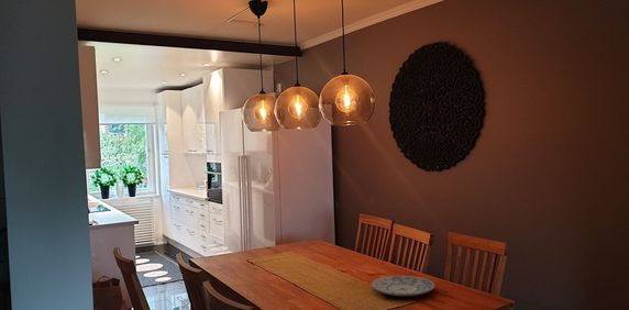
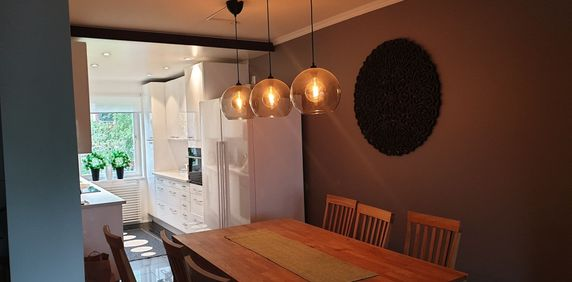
- plate [371,275,435,297]
